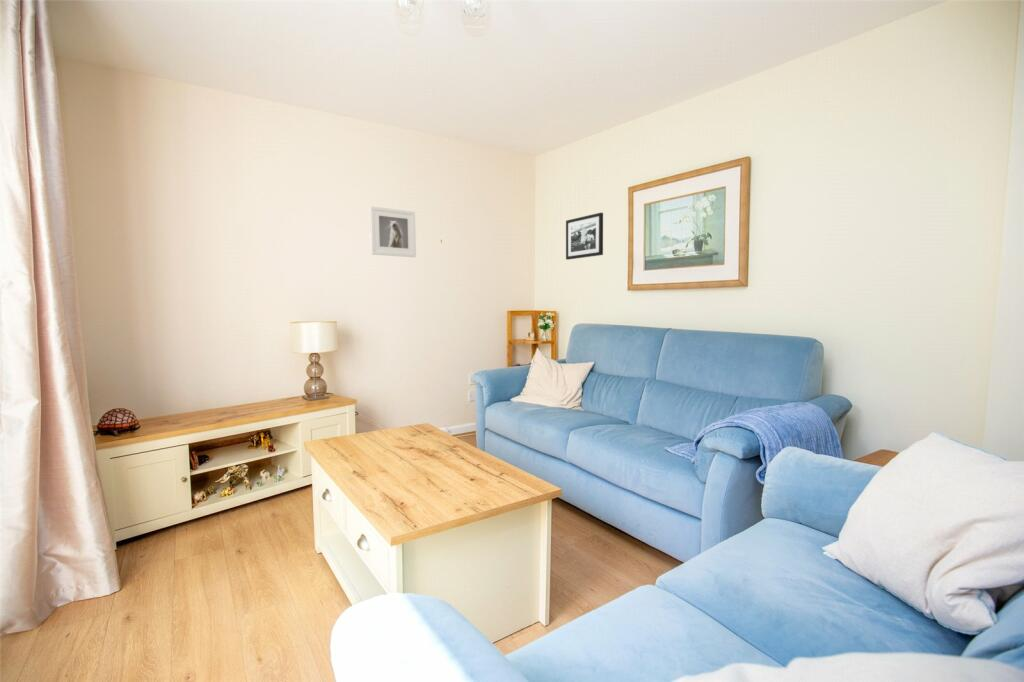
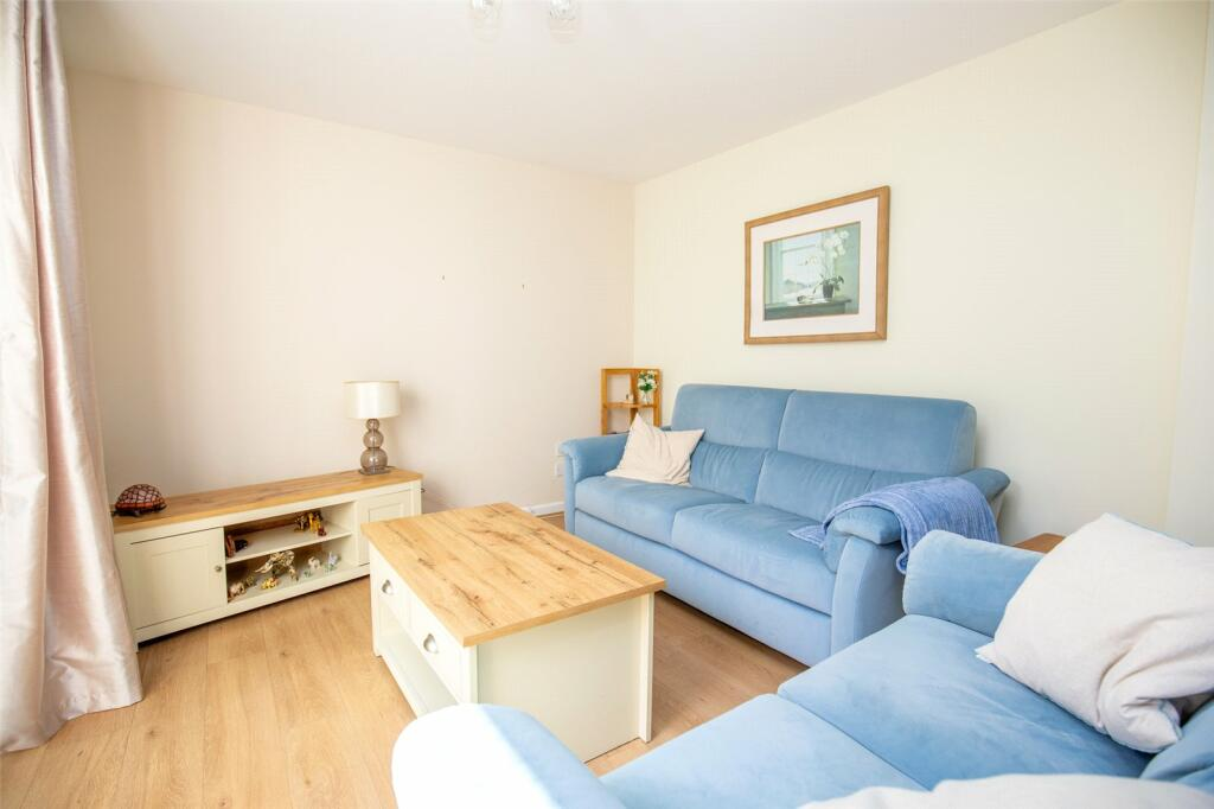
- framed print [369,205,417,258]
- picture frame [565,212,604,261]
